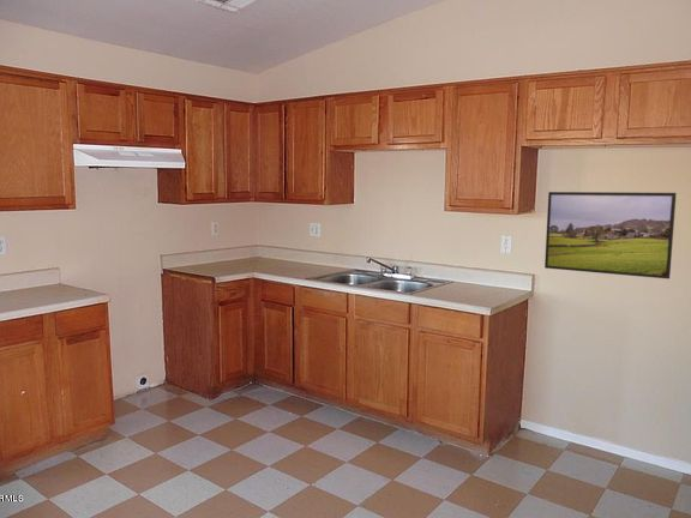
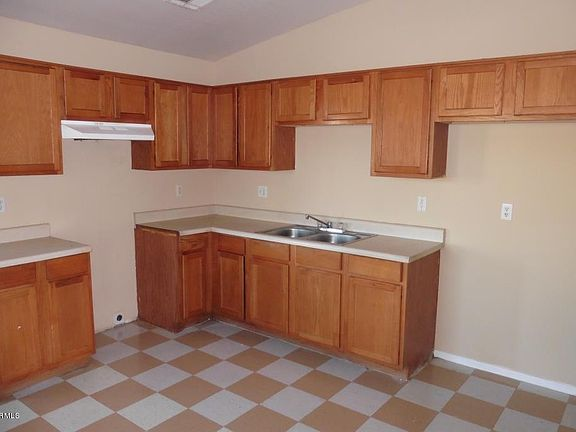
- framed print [543,191,678,279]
